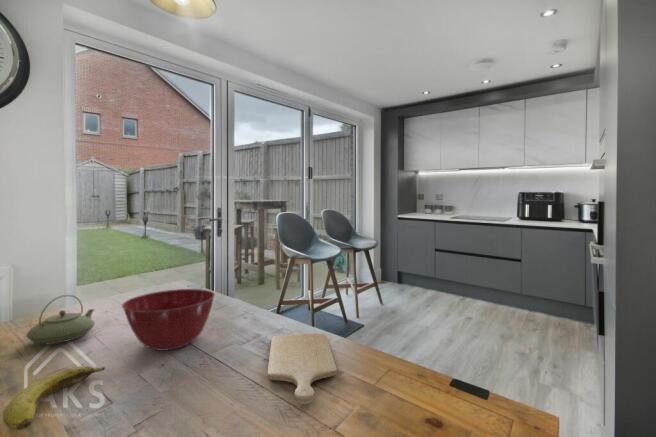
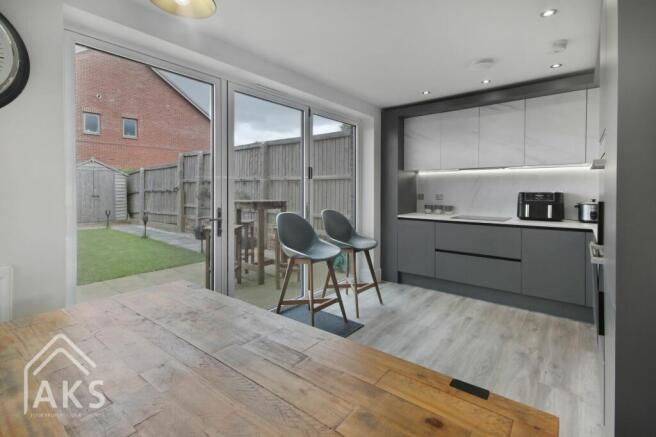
- teapot [25,294,96,345]
- banana [2,365,106,432]
- mixing bowl [121,288,216,352]
- chopping board [266,333,338,405]
